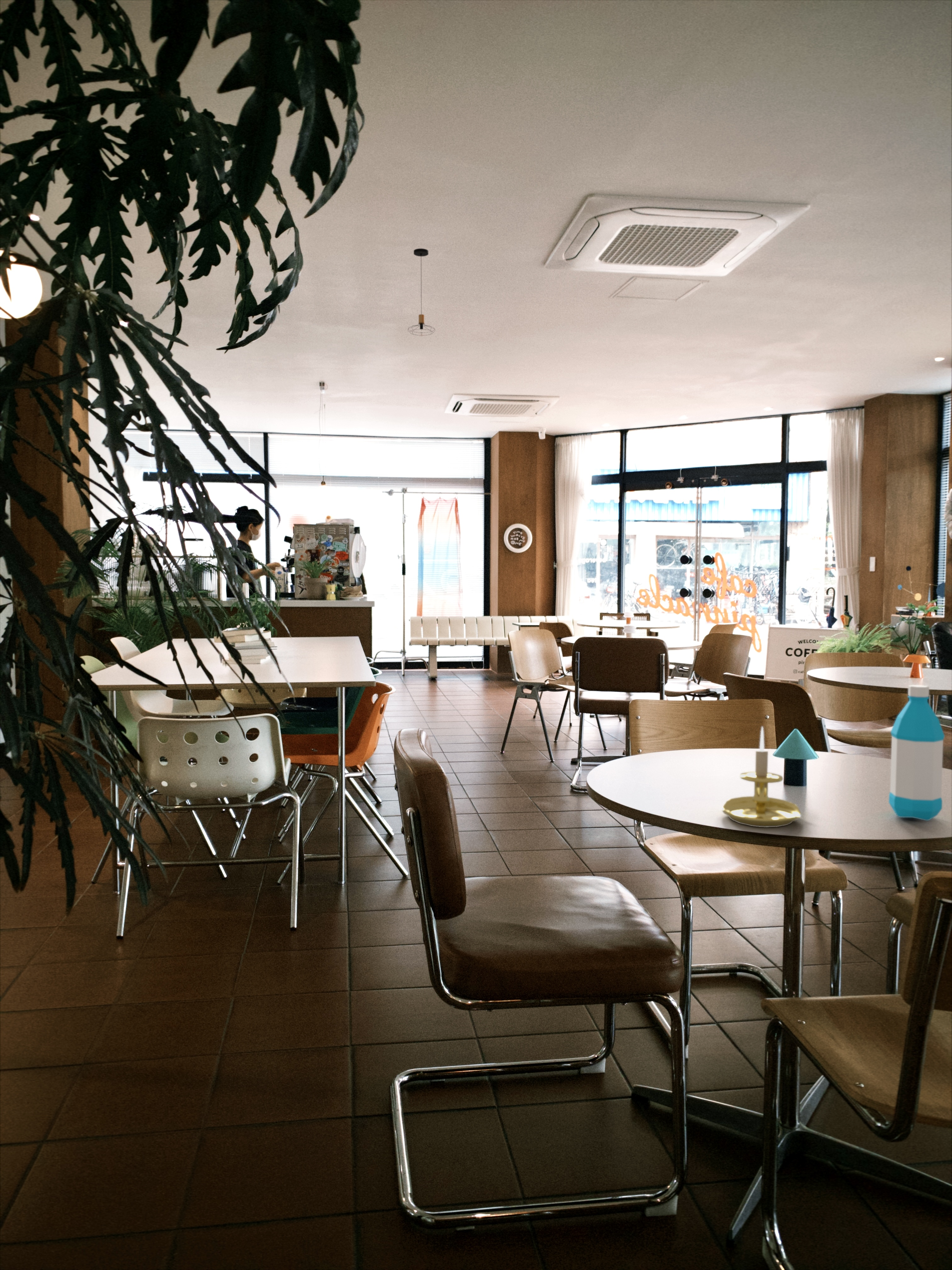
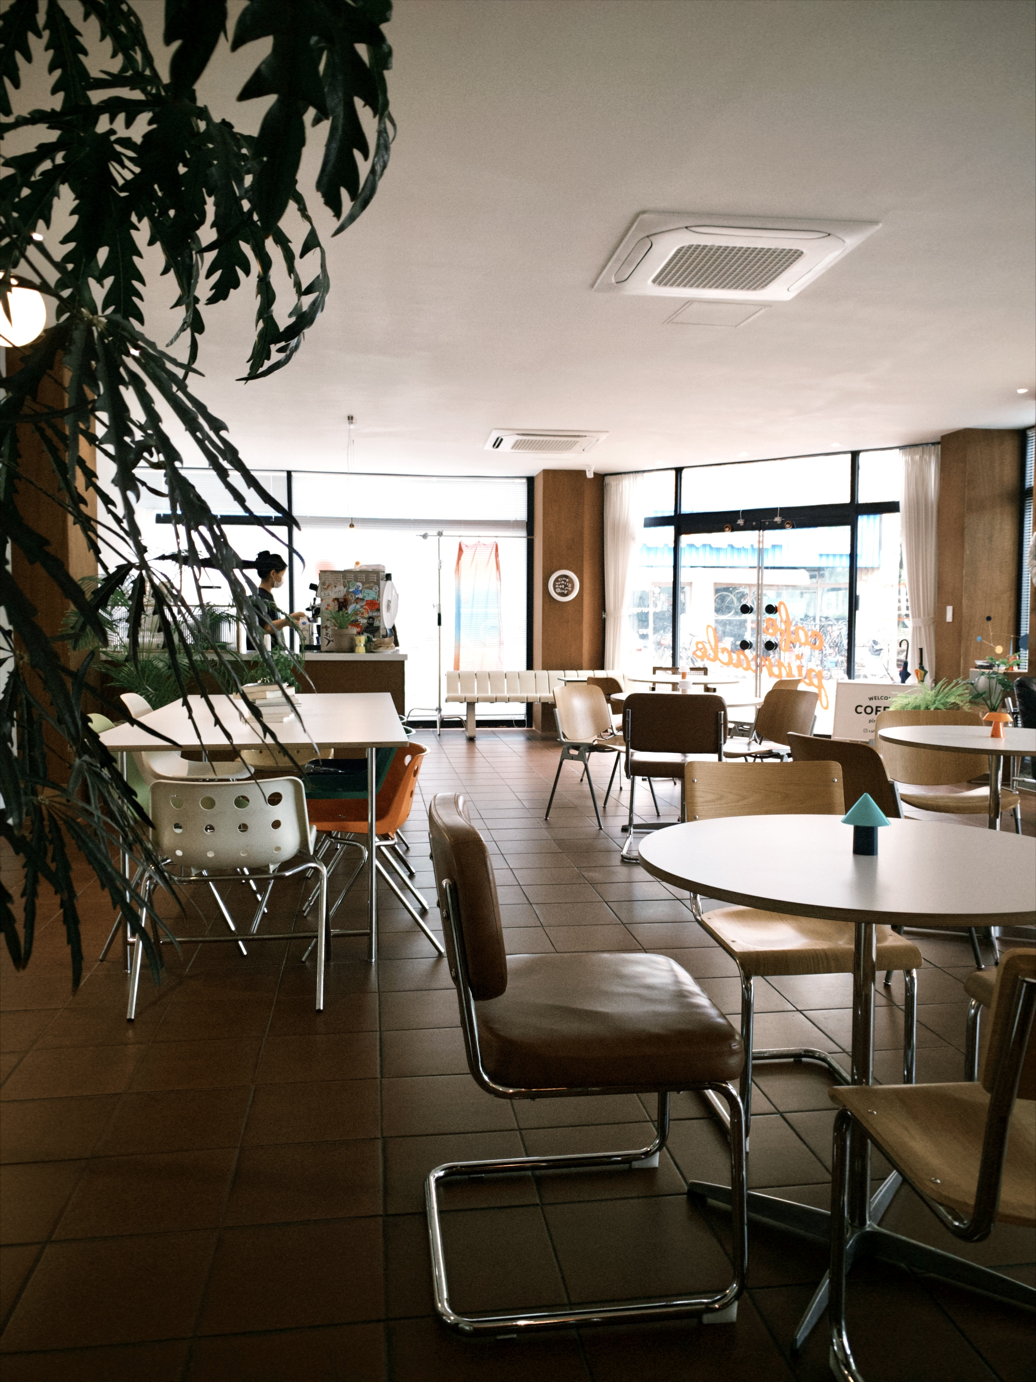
- pendant light [407,248,435,337]
- candle holder [721,726,801,828]
- water bottle [888,685,945,821]
